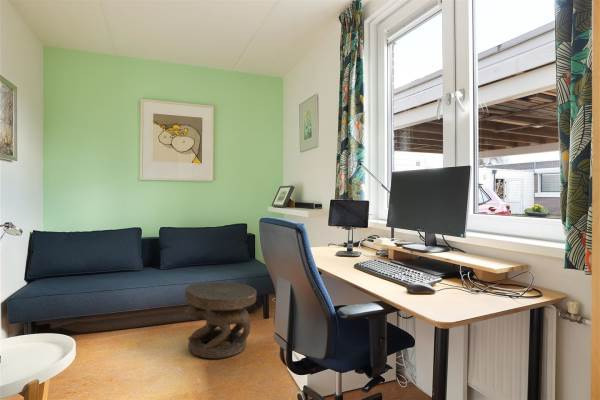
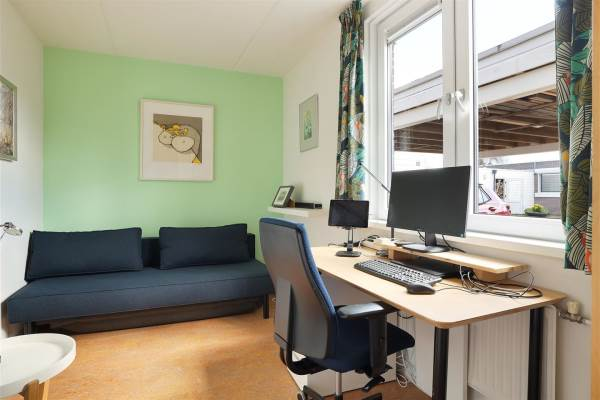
- carved stool [183,281,258,359]
